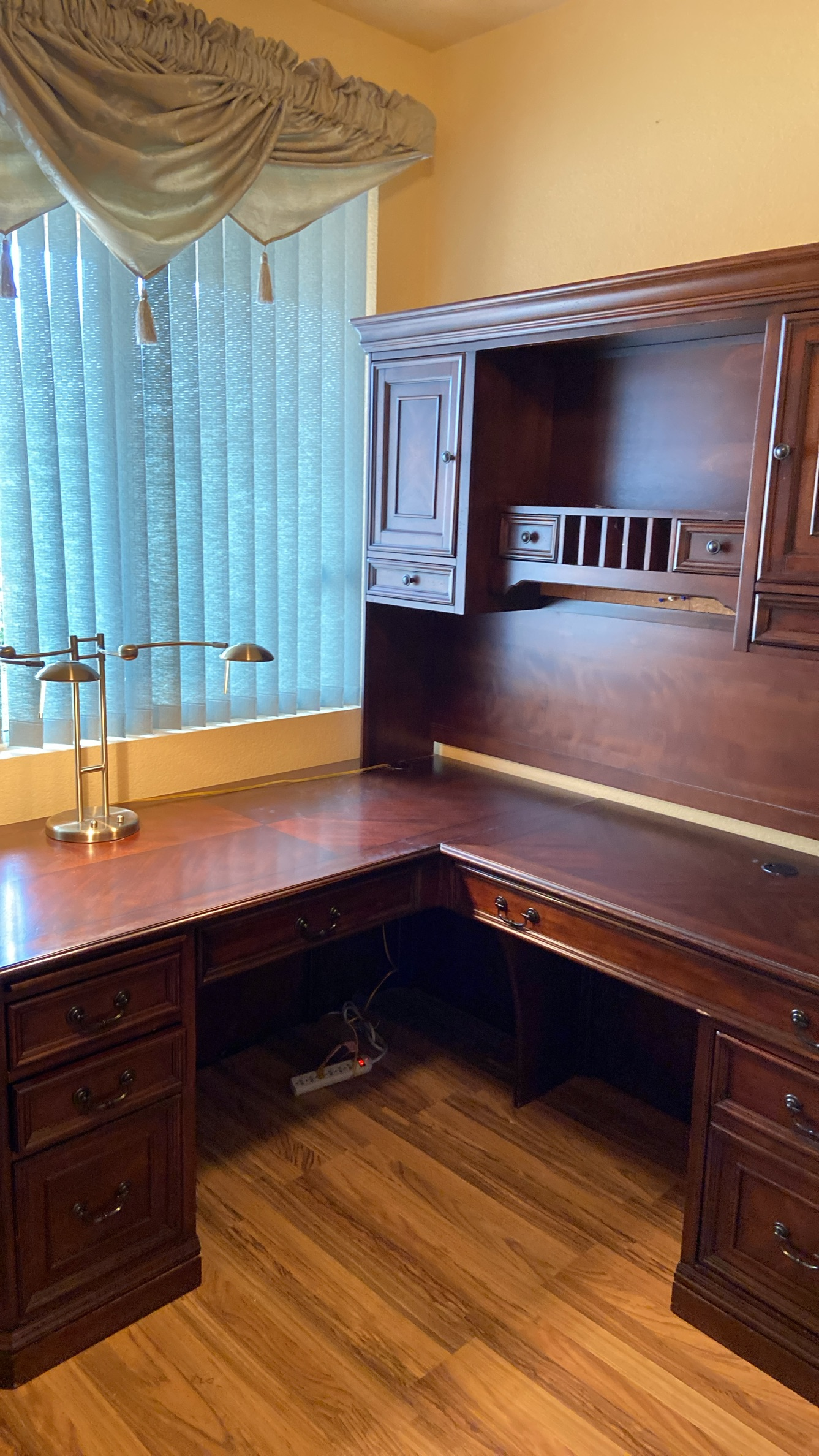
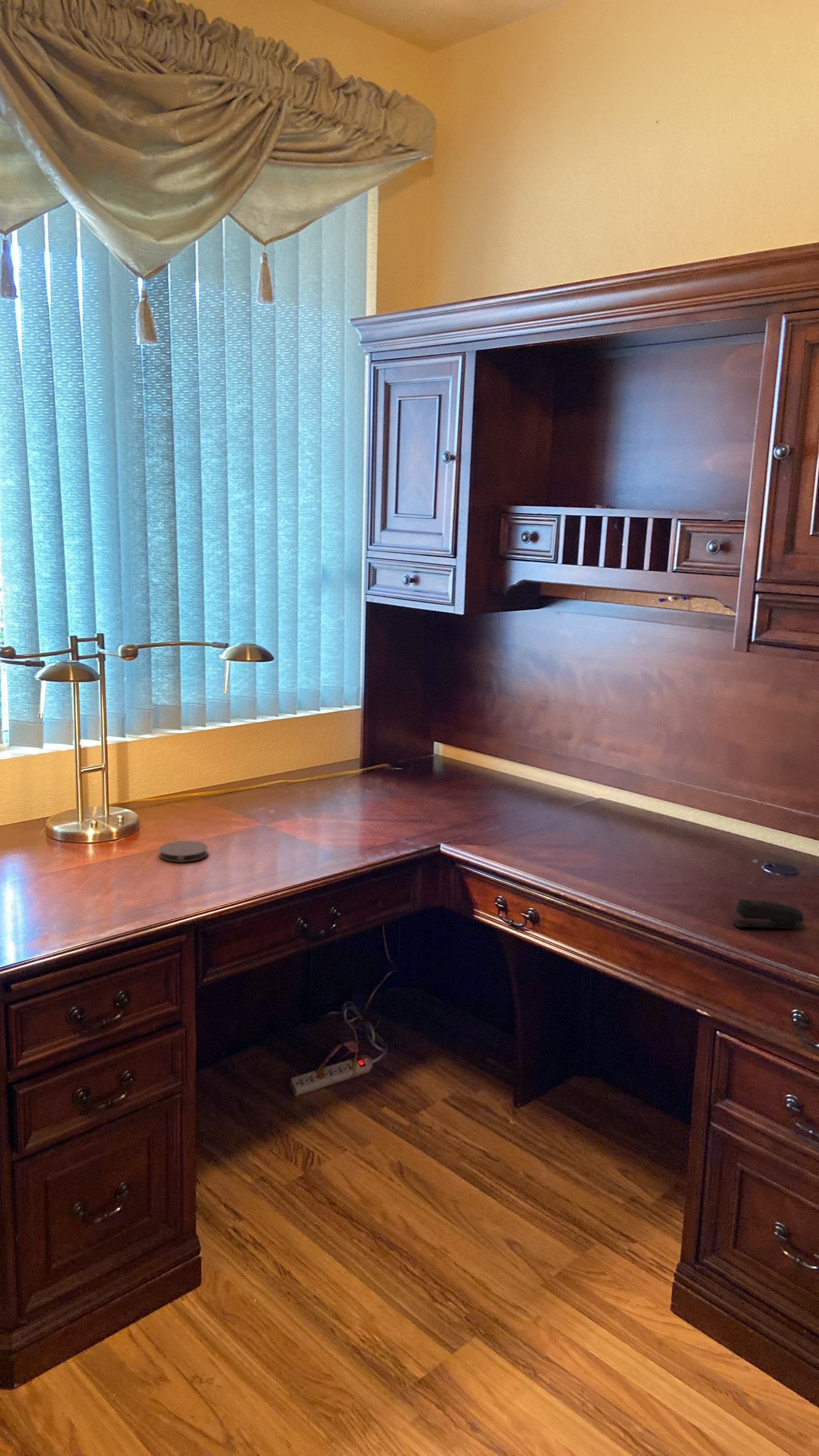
+ stapler [732,898,807,930]
+ coaster [158,840,208,863]
